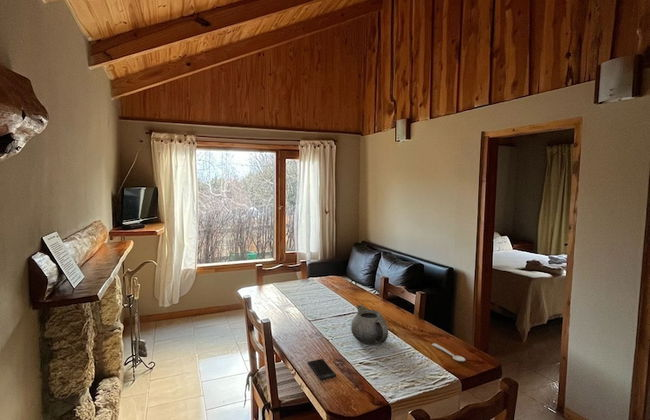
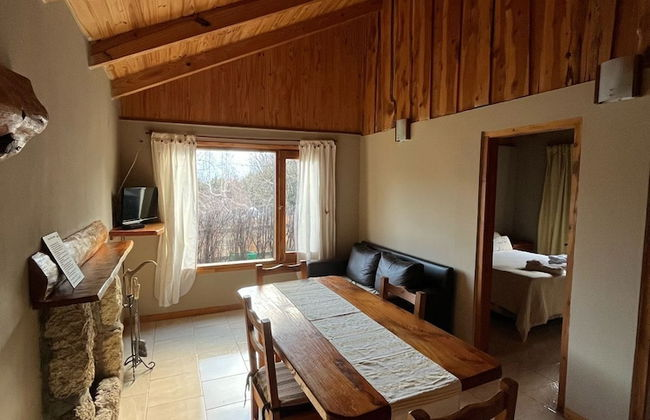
- teapot [350,304,389,345]
- spoon [431,342,467,362]
- smartphone [307,358,337,381]
